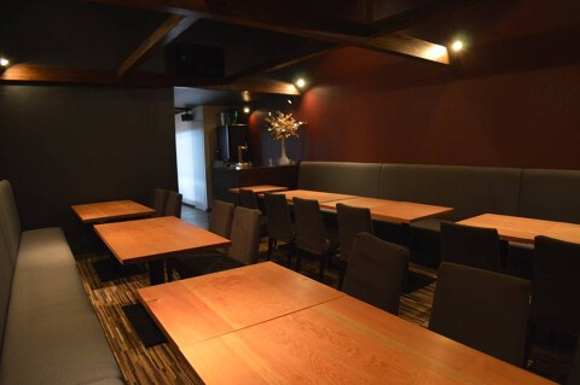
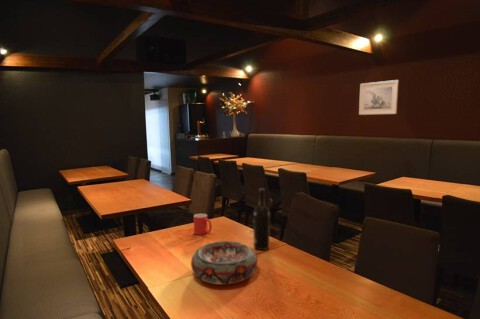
+ wine bottle [252,187,271,251]
+ mug [193,213,213,236]
+ decorative bowl [190,240,258,286]
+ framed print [358,79,400,116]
